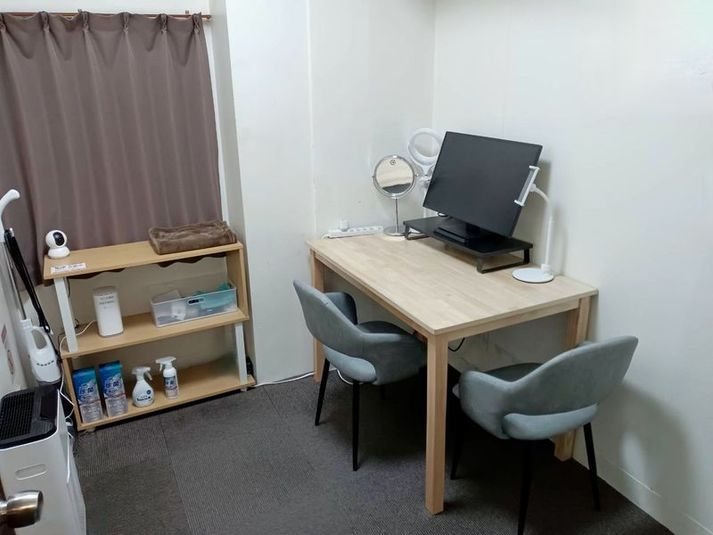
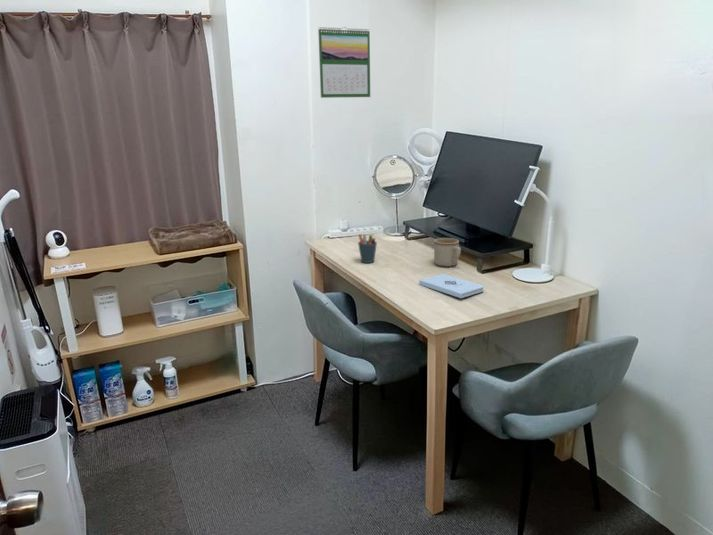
+ mug [433,237,462,267]
+ pen holder [357,233,378,264]
+ calendar [317,26,371,99]
+ notepad [418,273,485,299]
